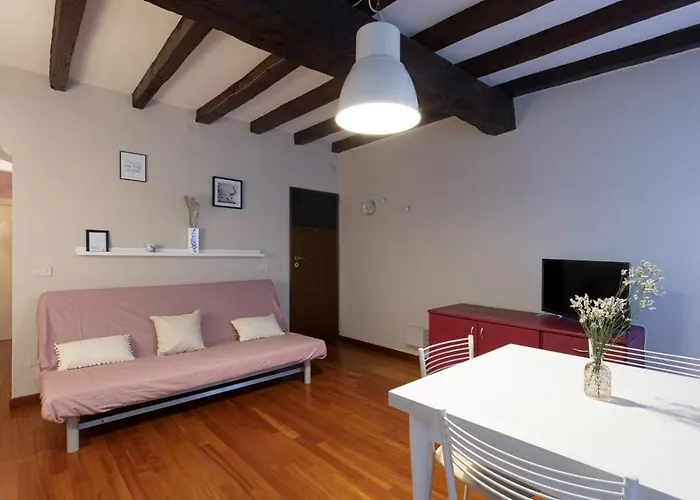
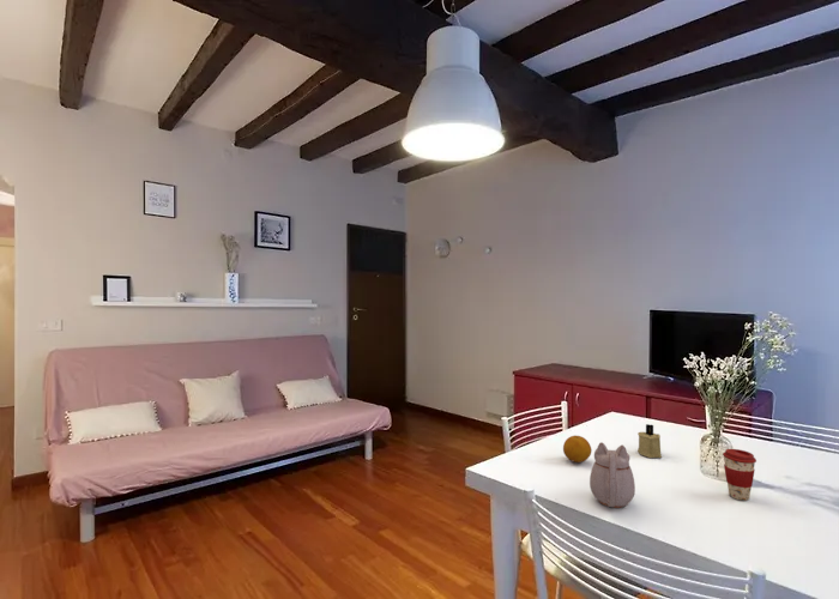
+ candle [636,423,663,459]
+ teapot [588,441,636,509]
+ coffee cup [722,448,757,502]
+ fruit [562,435,592,464]
